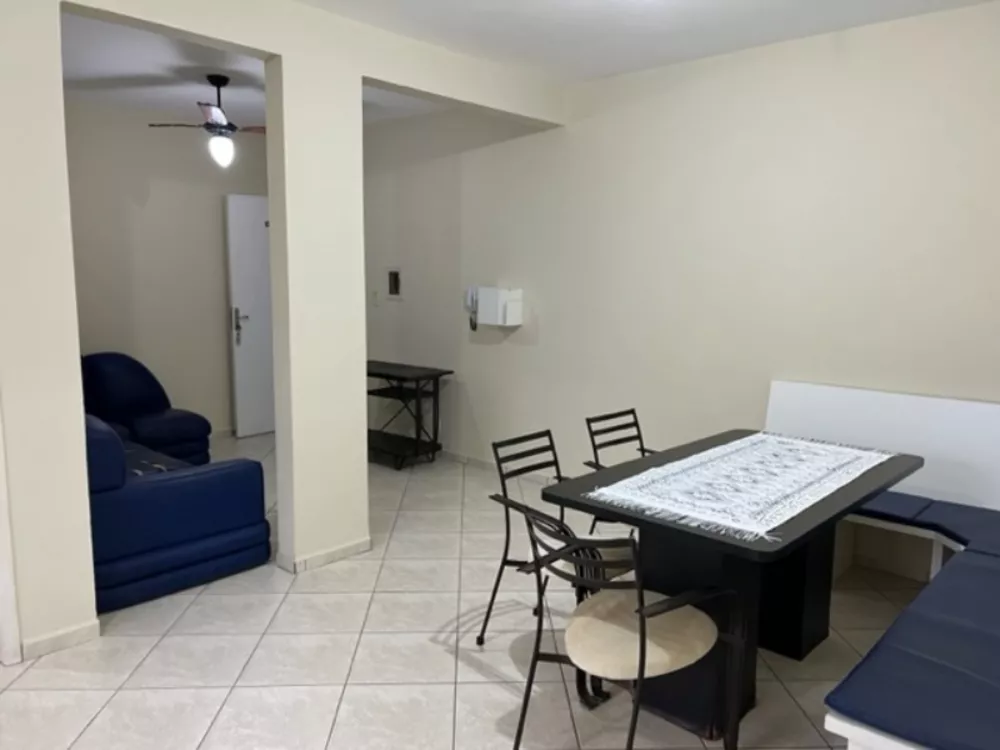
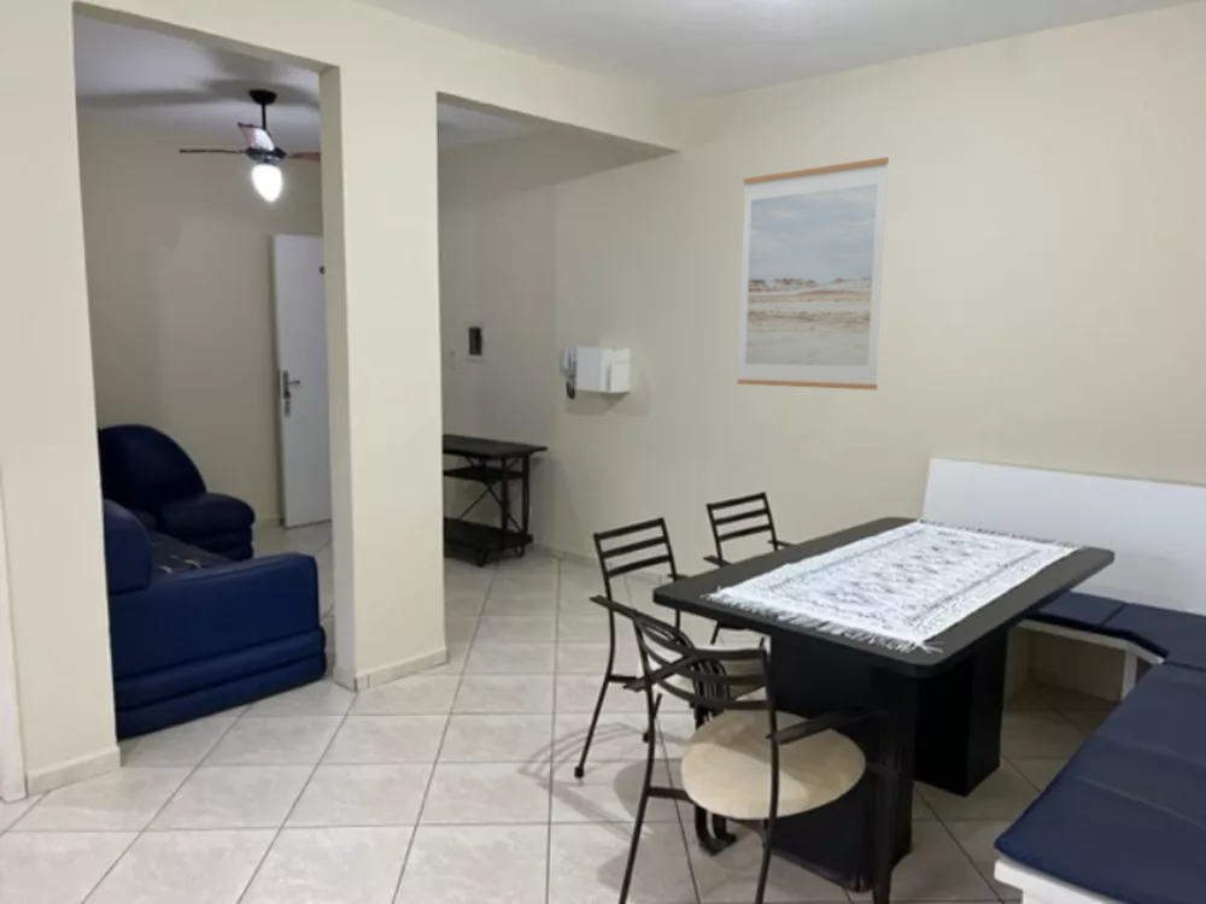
+ wall art [736,155,890,391]
